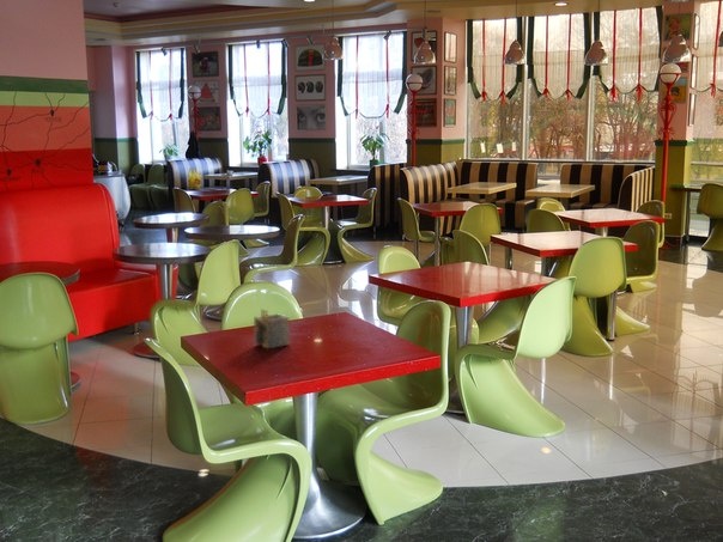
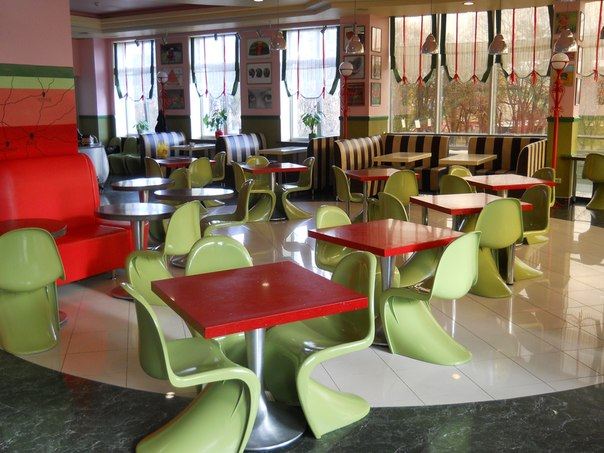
- napkin holder [253,307,291,349]
